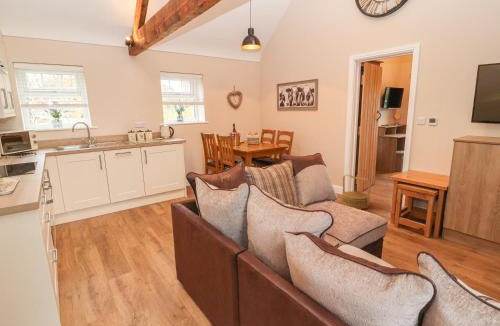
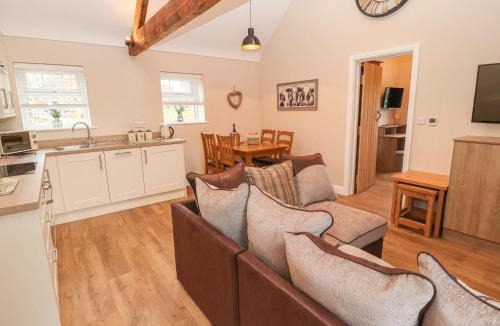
- woven basket [340,174,372,210]
